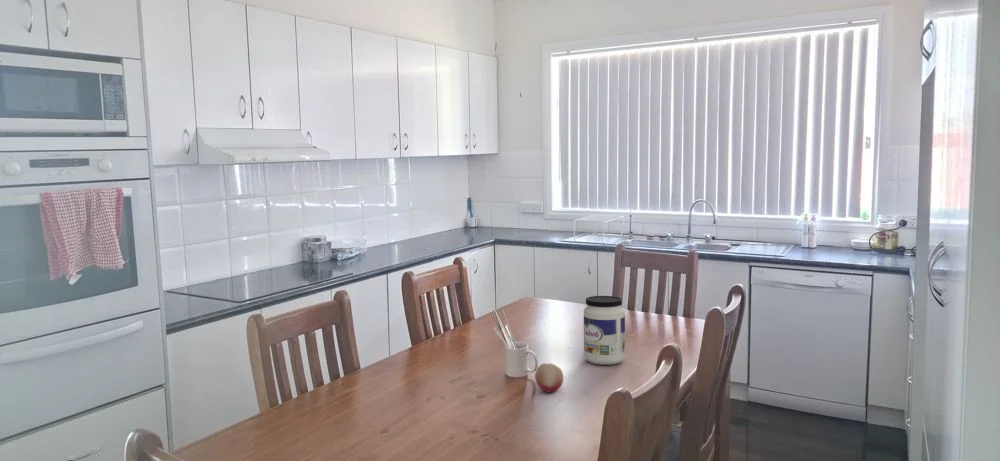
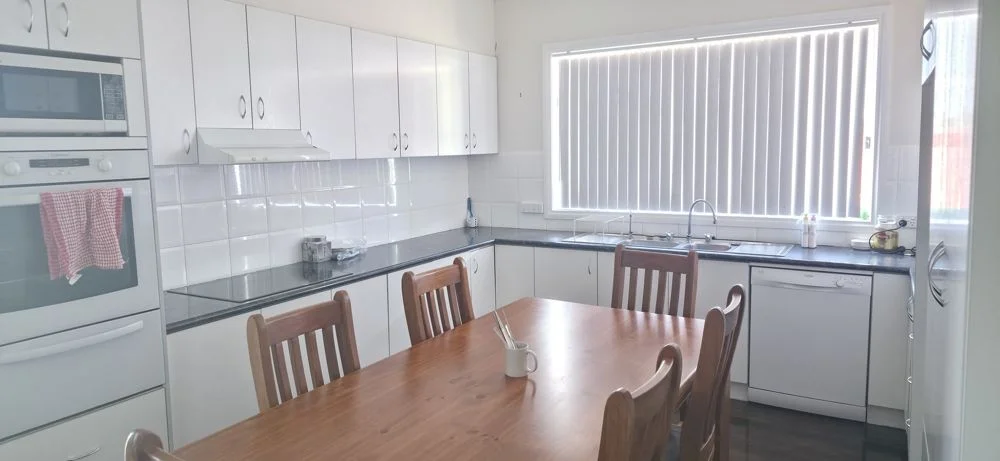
- jar [583,295,626,366]
- fruit [534,362,564,393]
